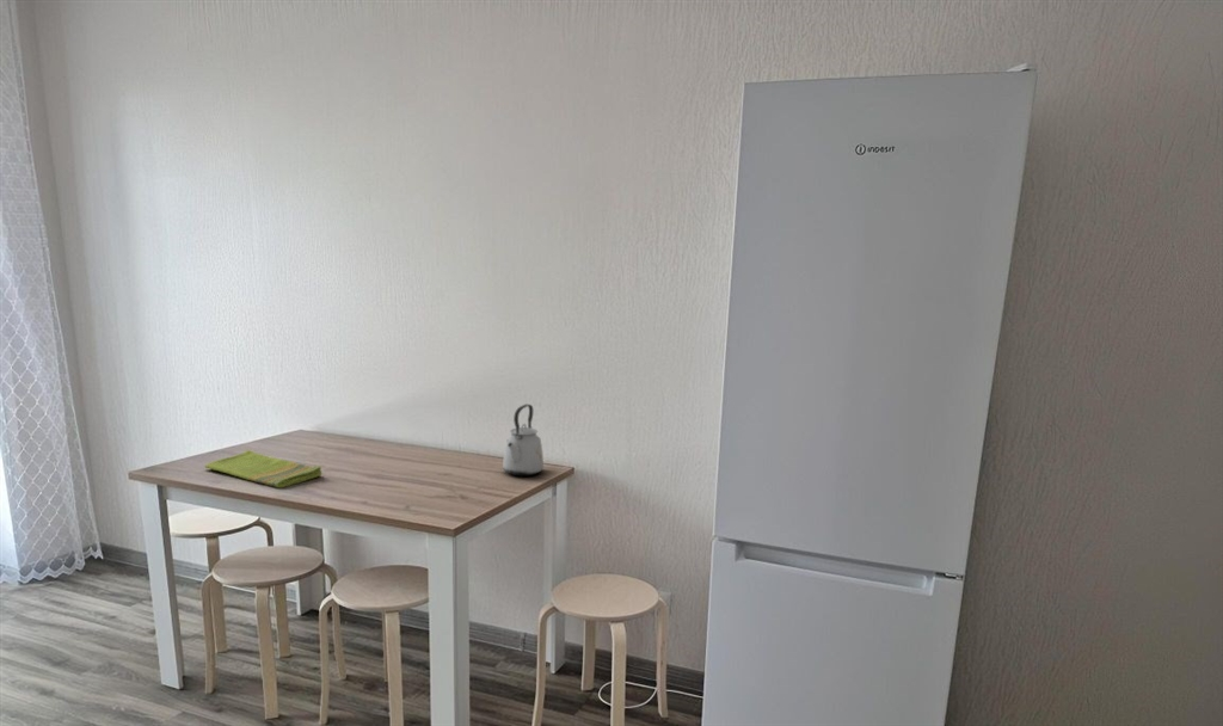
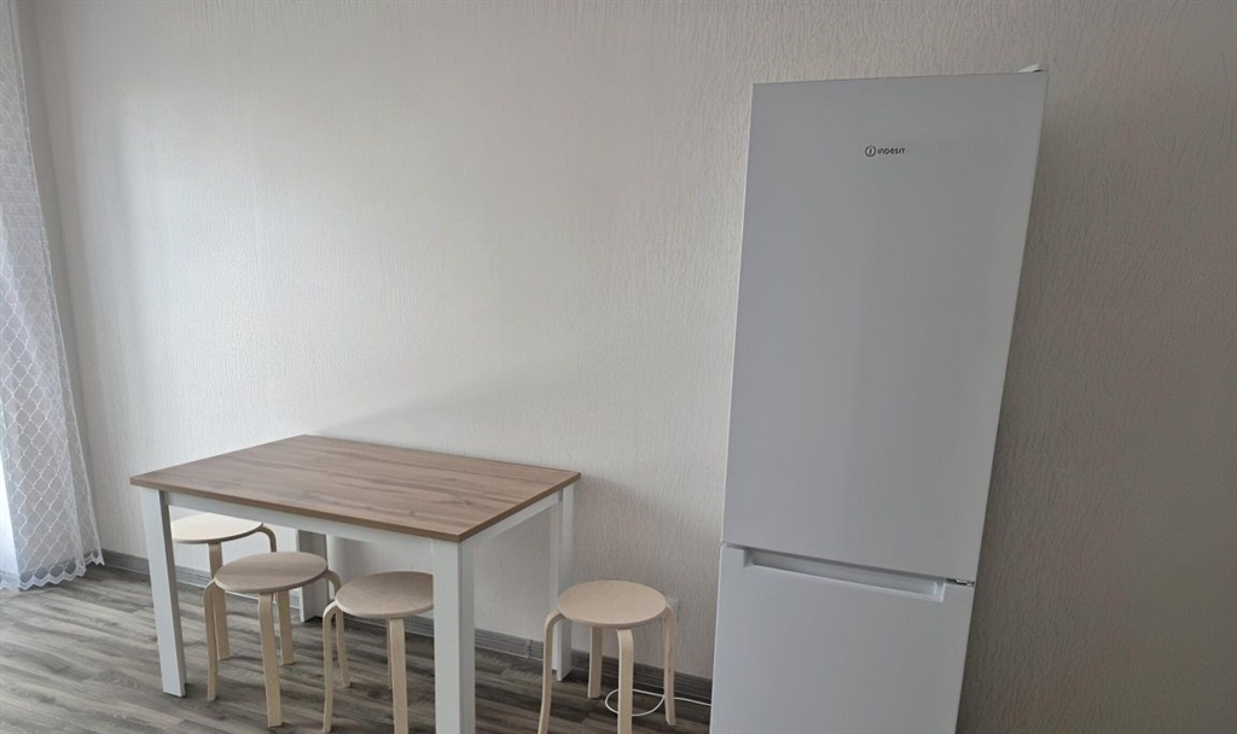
- kettle [502,404,545,476]
- dish towel [204,449,322,488]
